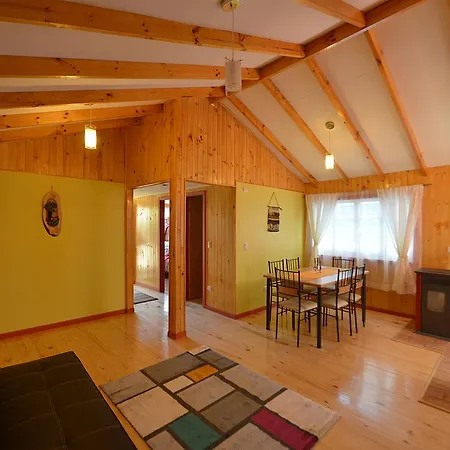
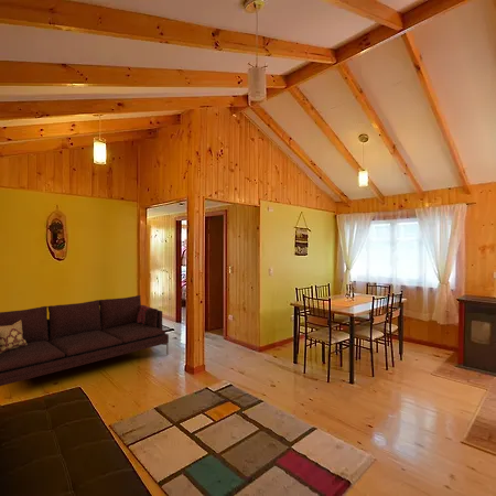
+ sofa [0,294,170,387]
